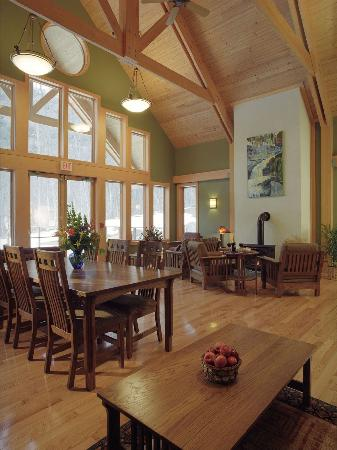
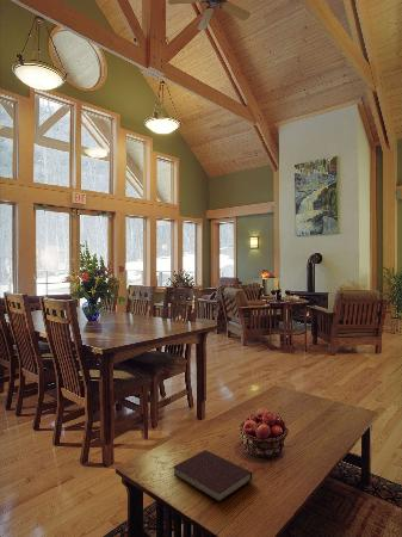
+ notebook [172,449,253,504]
